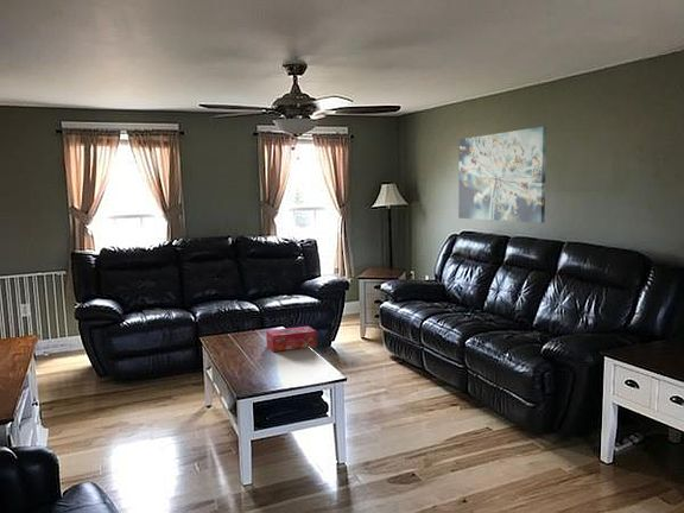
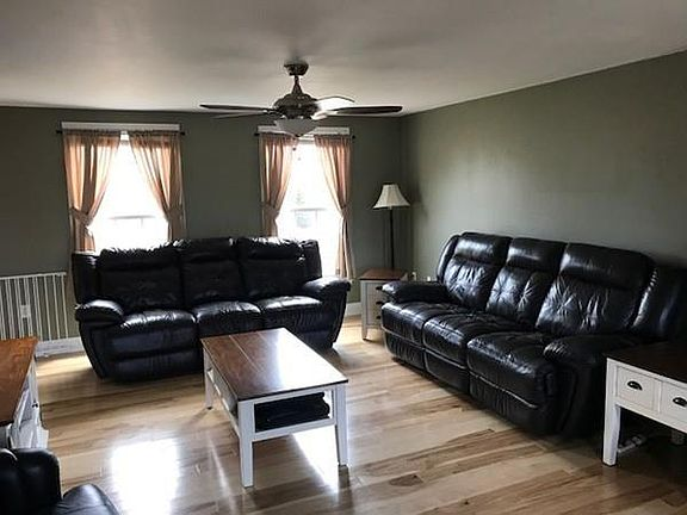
- tissue box [265,325,317,353]
- wall art [457,126,547,224]
